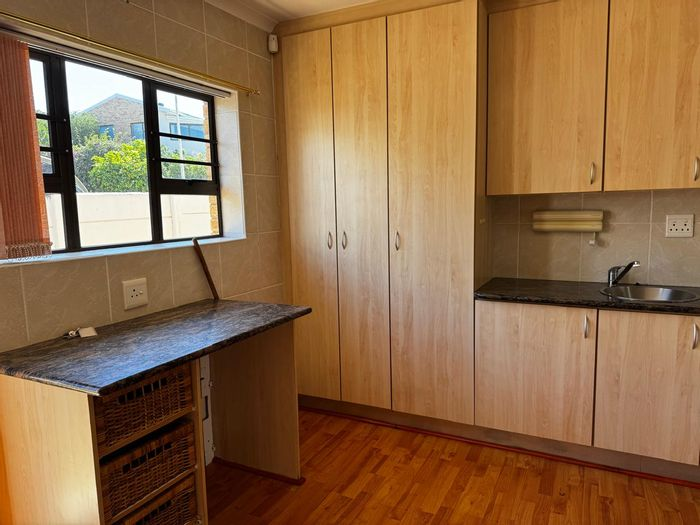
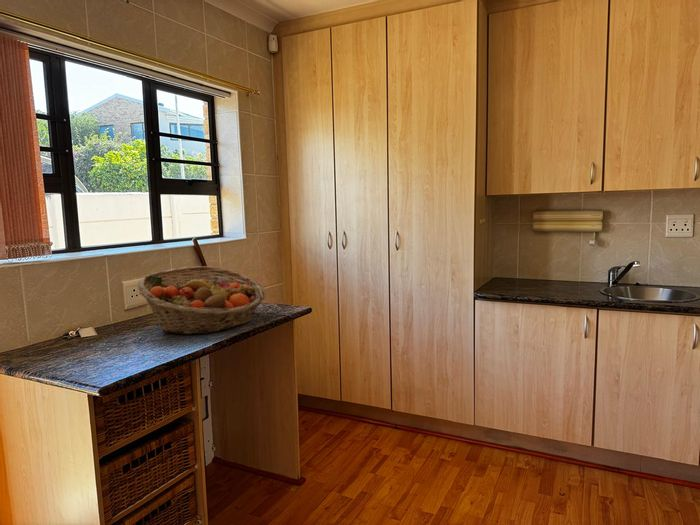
+ fruit basket [136,265,267,336]
